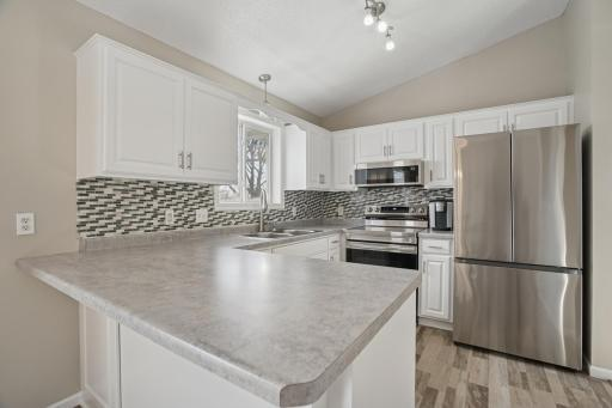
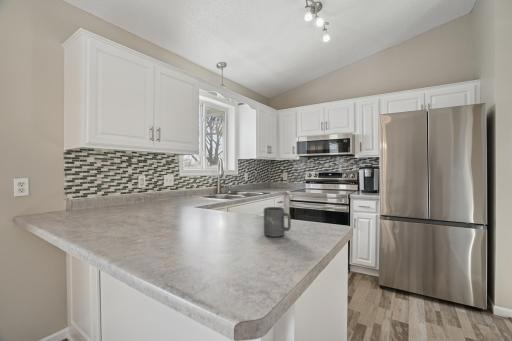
+ mug [263,206,292,238]
